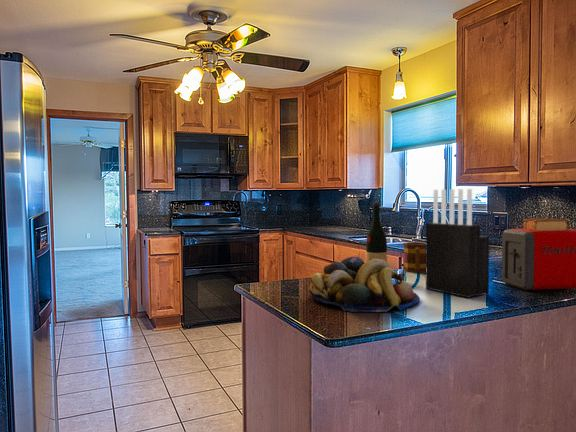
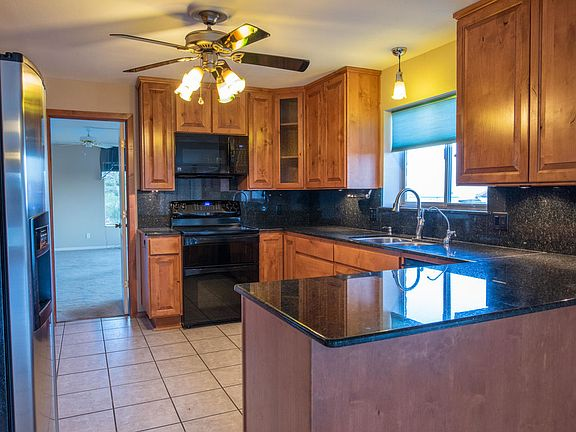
- knife block [425,188,490,299]
- fruit bowl [308,256,421,313]
- toaster [501,217,576,291]
- wine bottle [365,201,388,262]
- mug [402,241,426,274]
